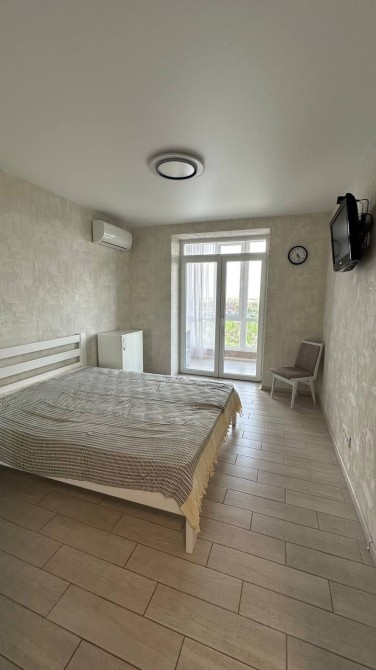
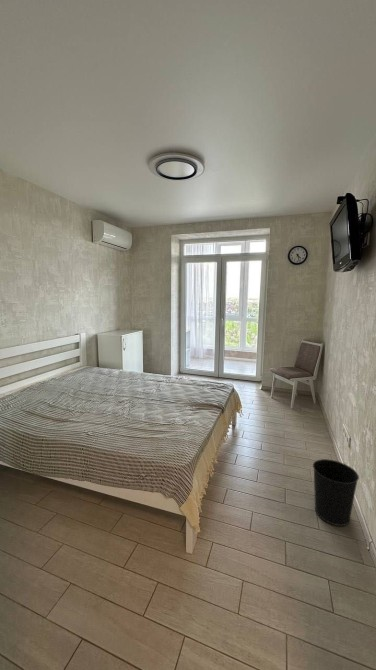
+ wastebasket [312,458,360,527]
